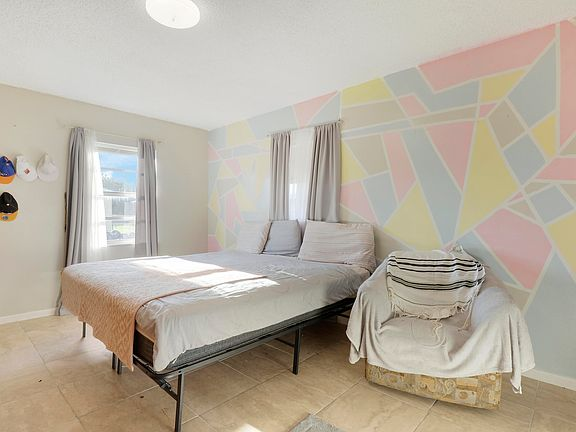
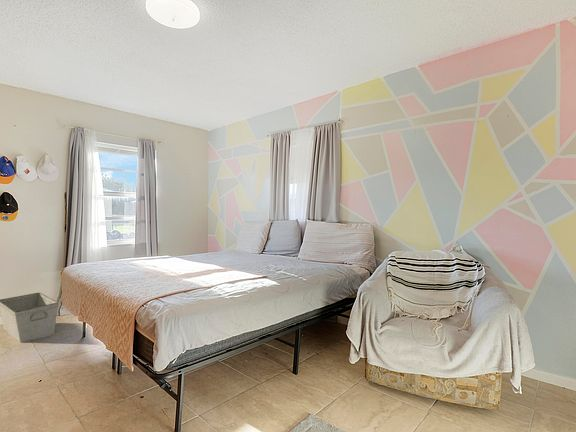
+ storage bin [0,292,59,343]
